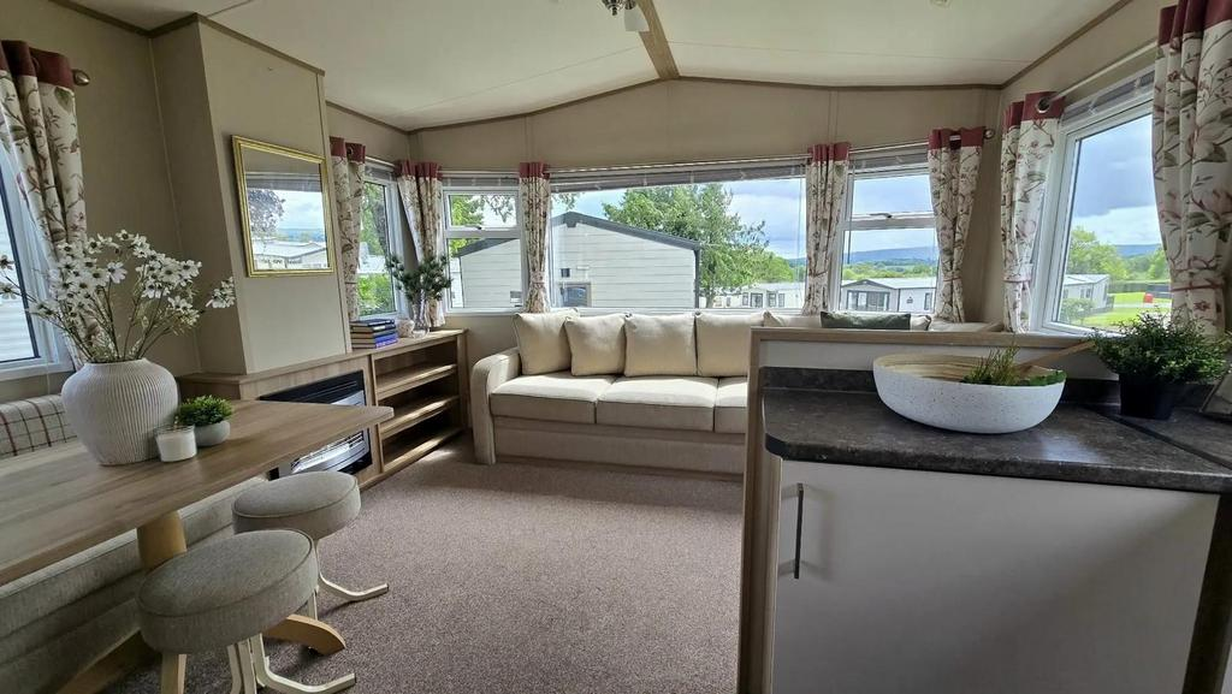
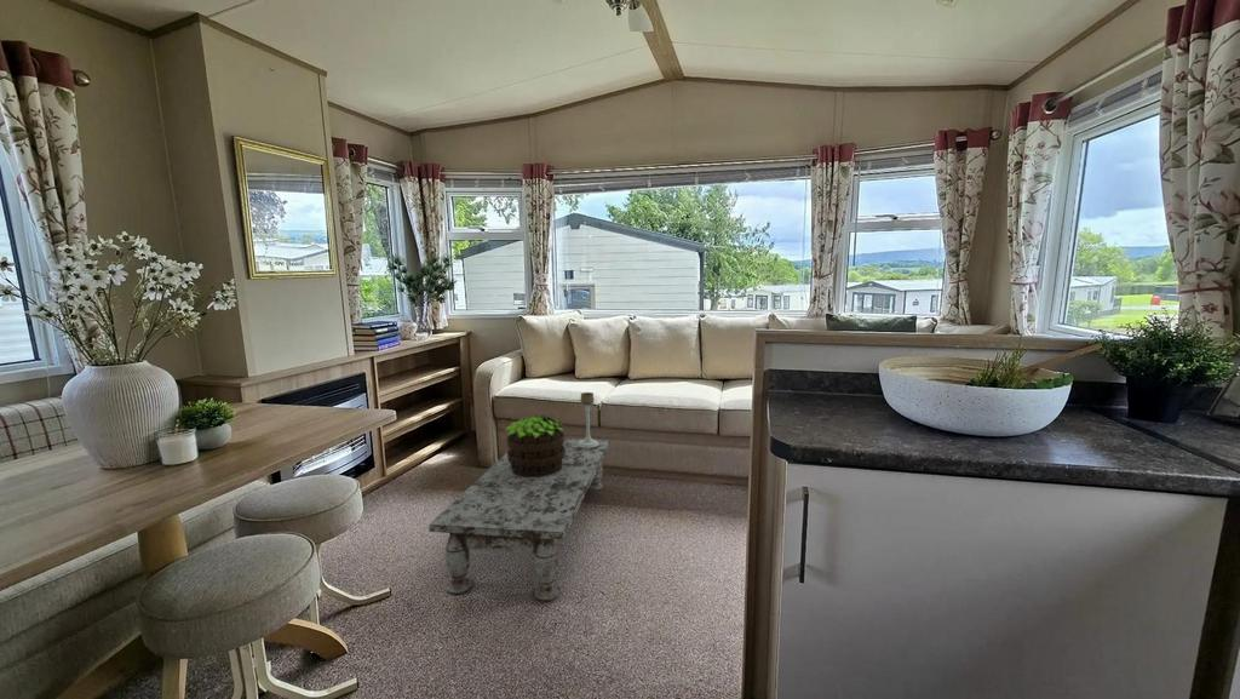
+ coffee table [427,437,610,602]
+ potted plant [504,414,566,477]
+ candle holder [578,391,599,448]
